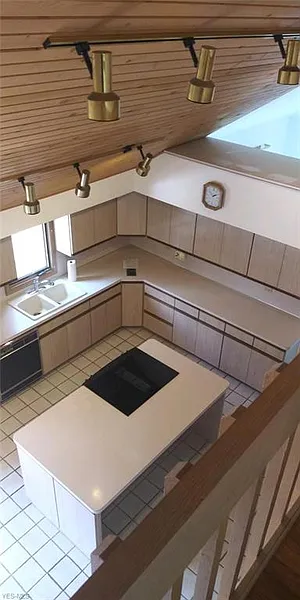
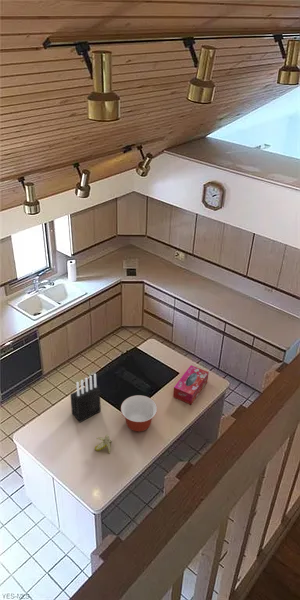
+ mixing bowl [120,394,158,432]
+ knife block [69,373,102,423]
+ tissue box [172,364,210,405]
+ banana [94,434,113,455]
